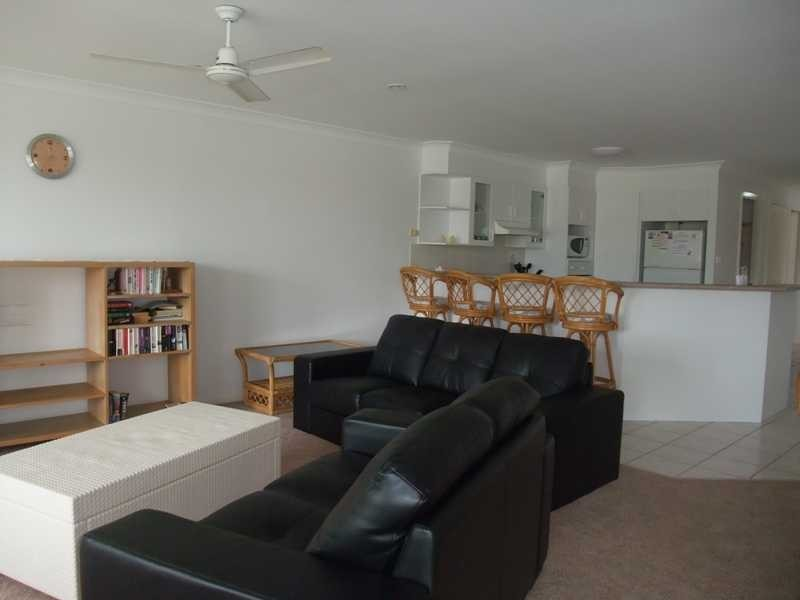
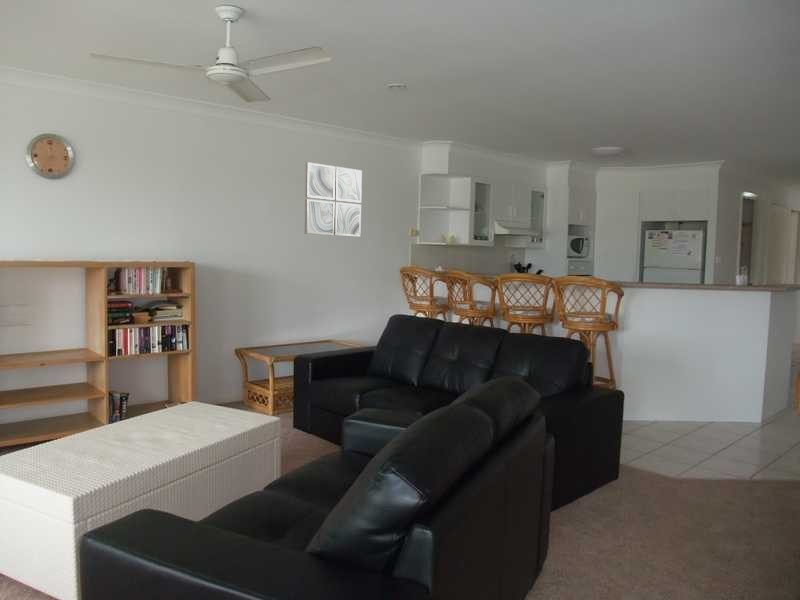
+ wall art [304,161,363,238]
